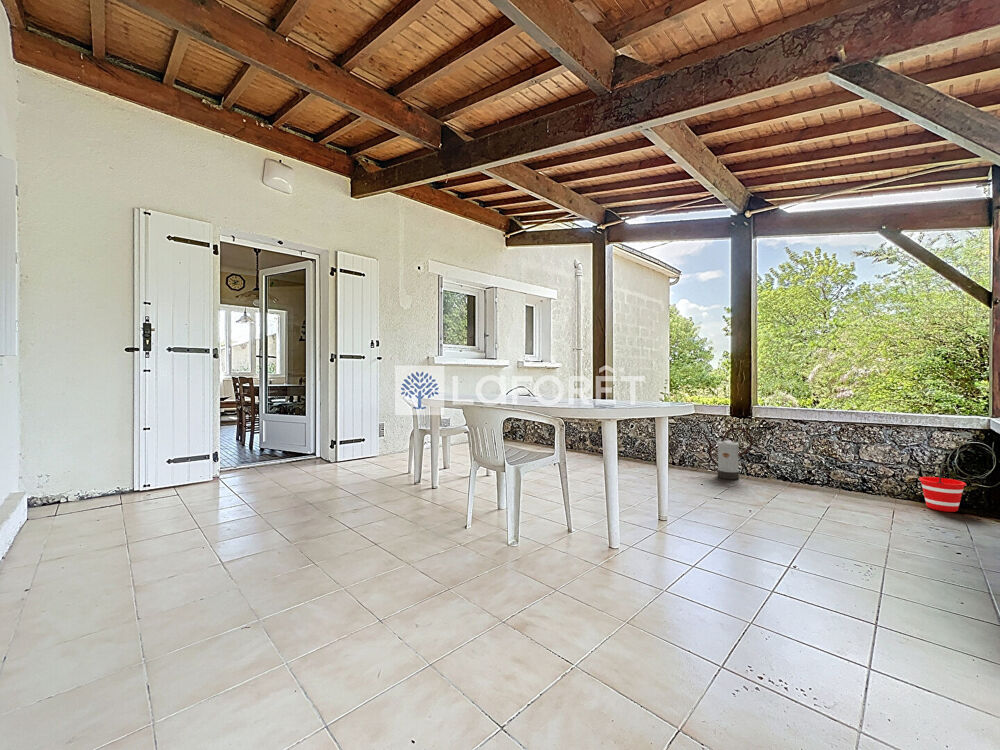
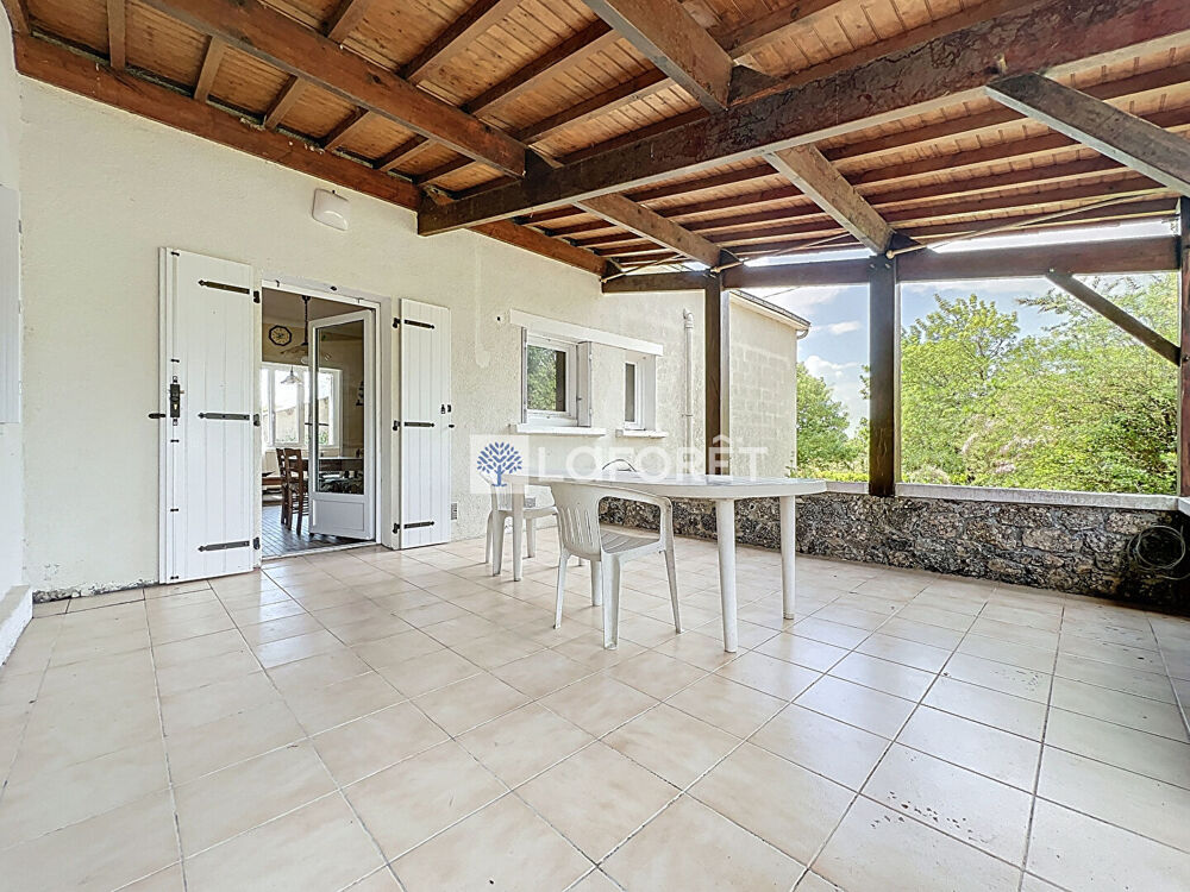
- bucket [918,465,967,513]
- watering can [703,427,754,480]
